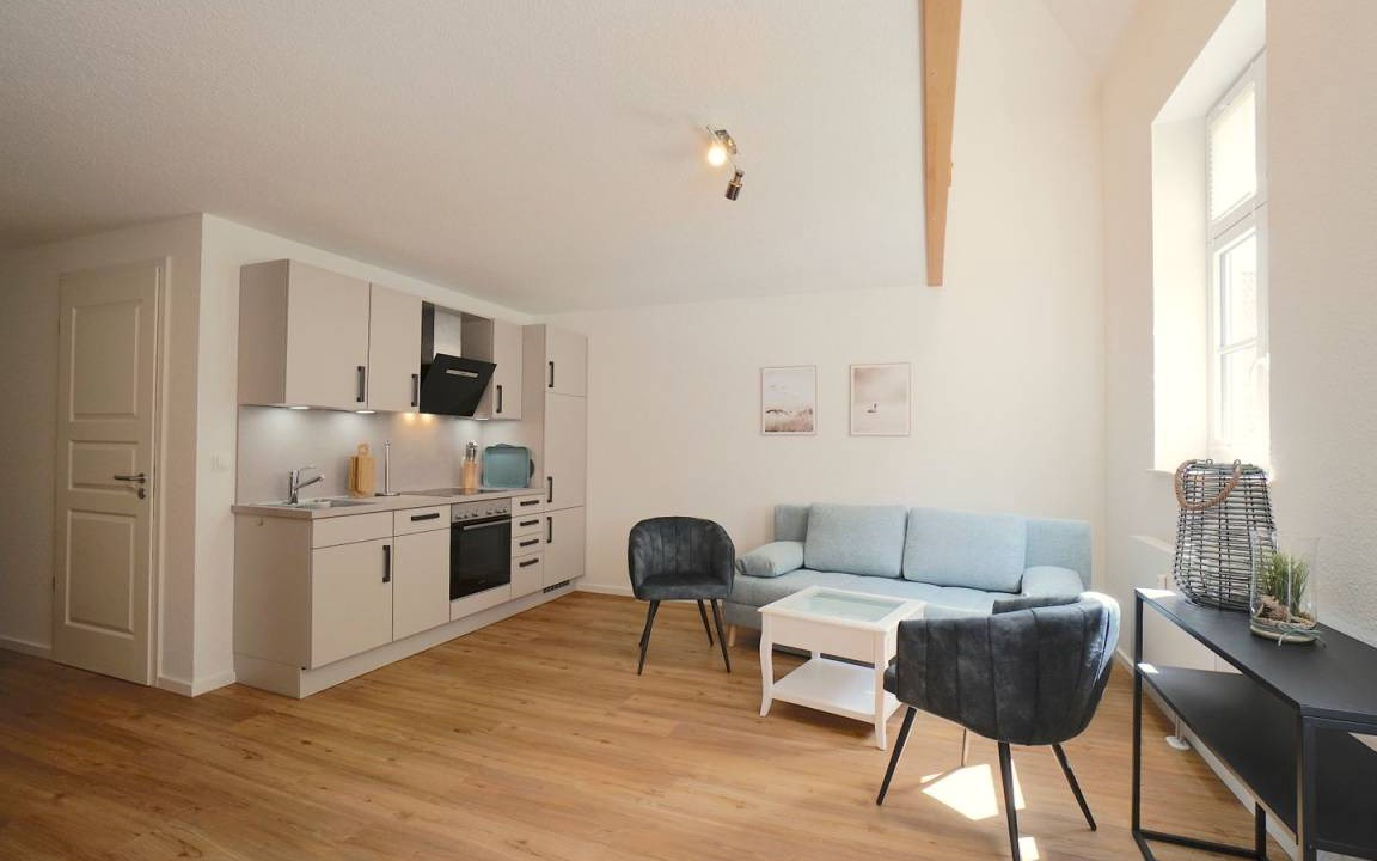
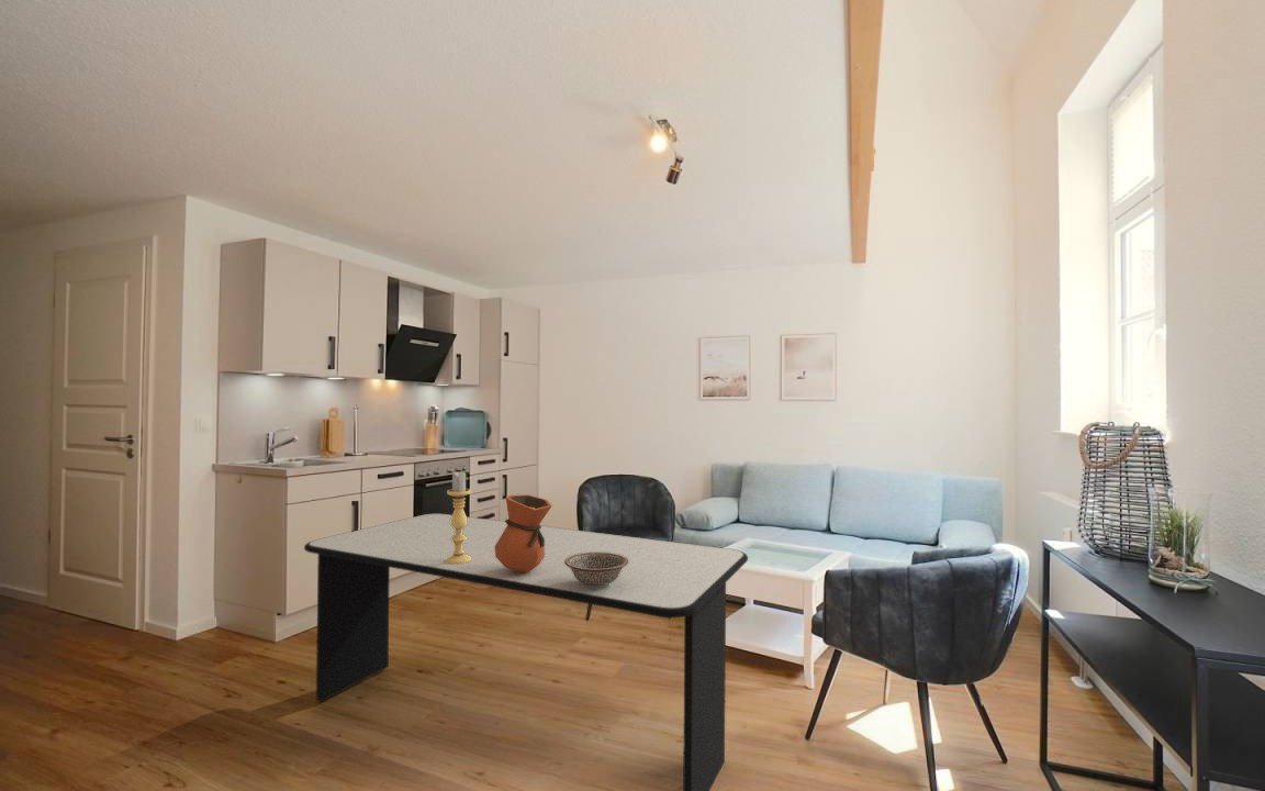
+ candle holder [446,471,472,564]
+ decorative bowl [564,553,629,589]
+ dining table [303,513,749,791]
+ vase [494,493,553,572]
